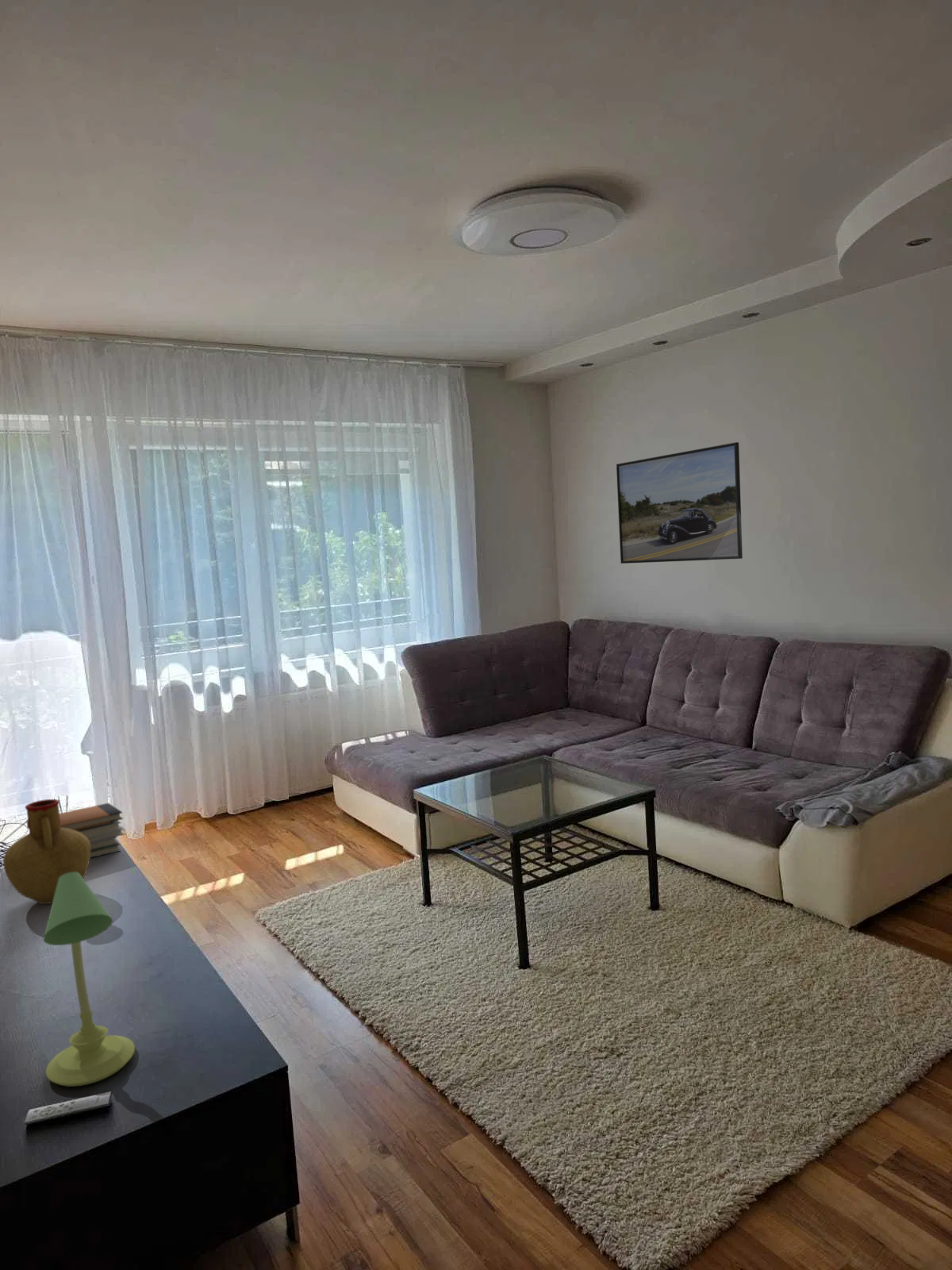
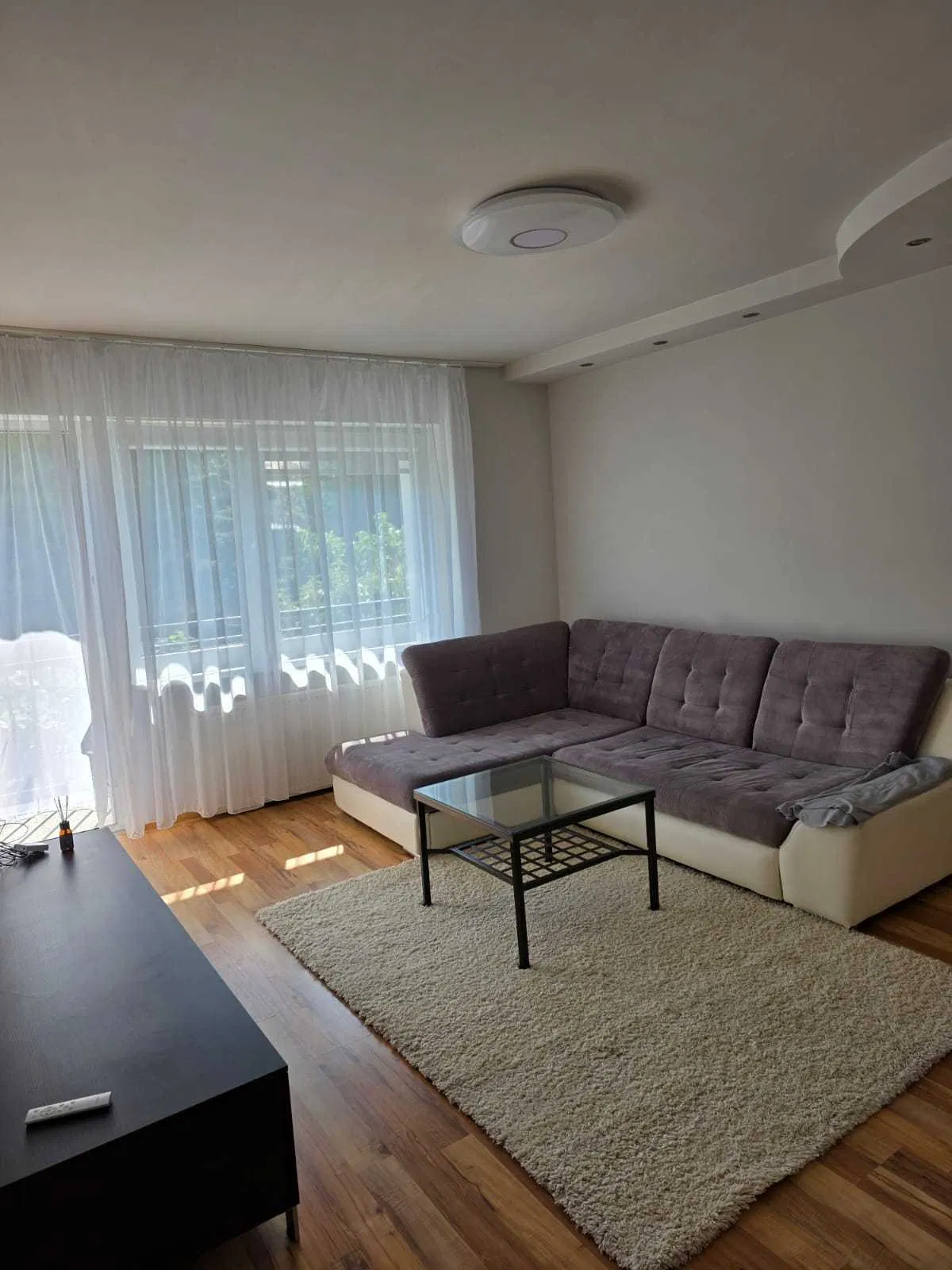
- table lamp [43,872,136,1087]
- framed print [616,441,743,564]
- vase [2,799,90,905]
- book stack [26,802,125,859]
